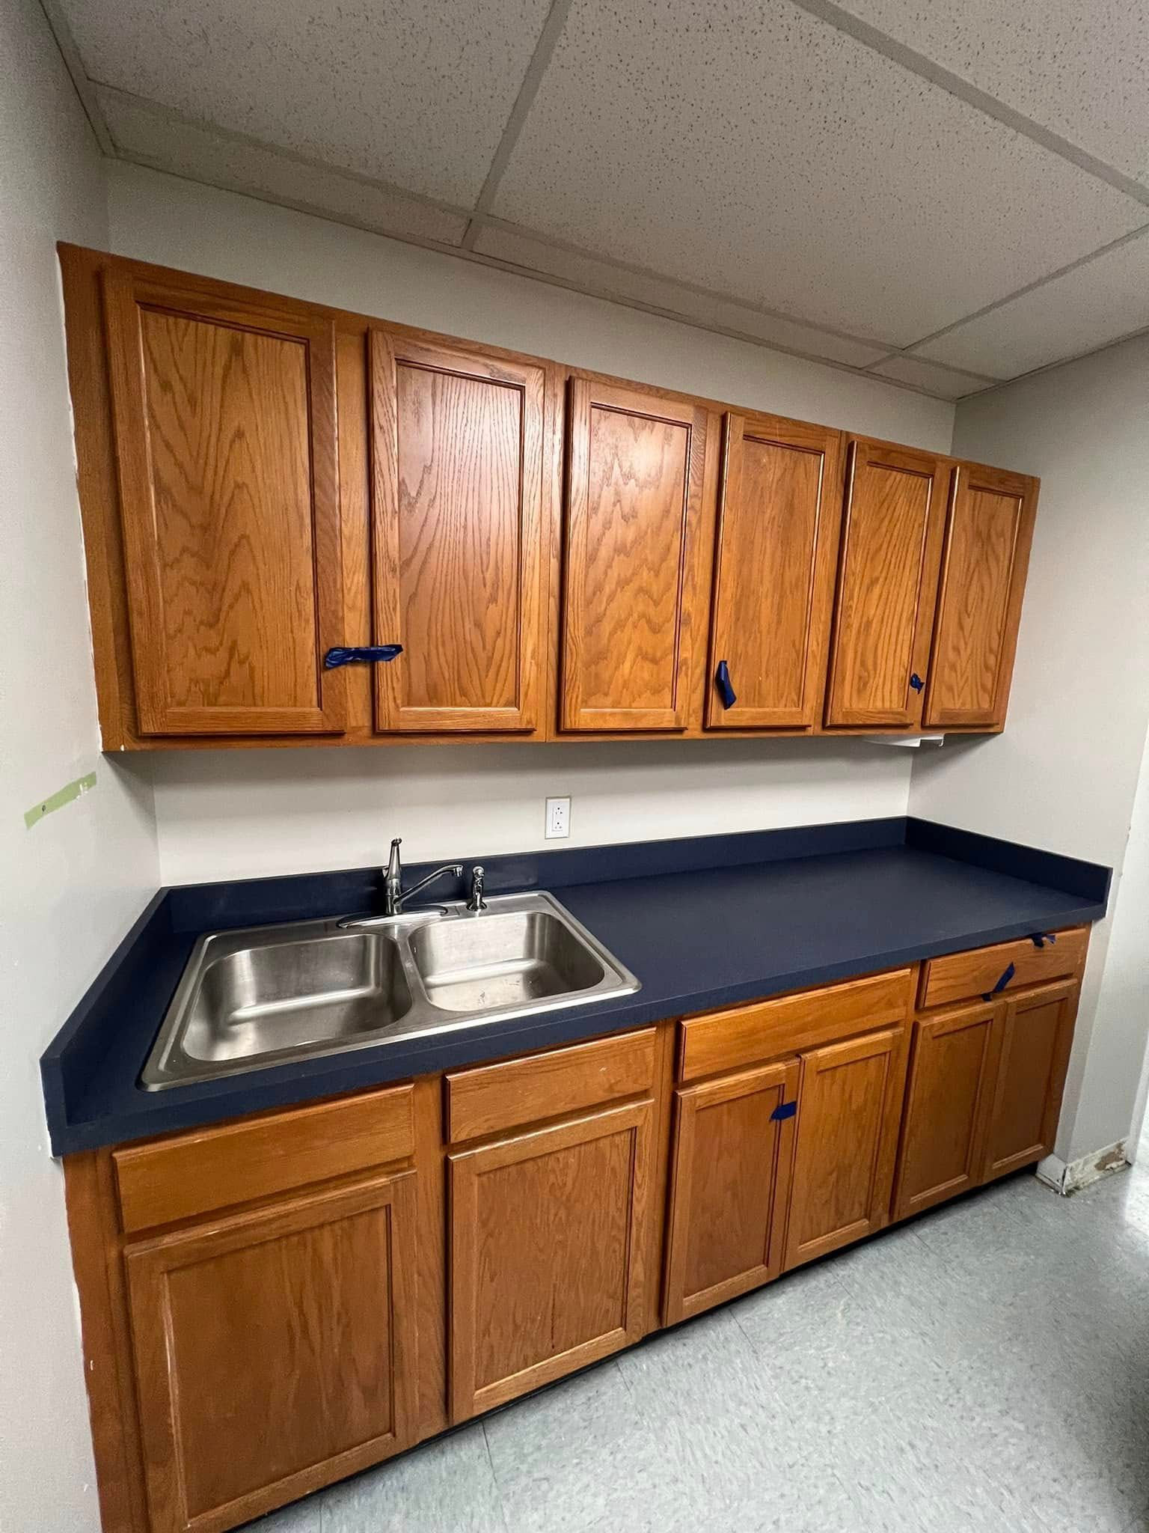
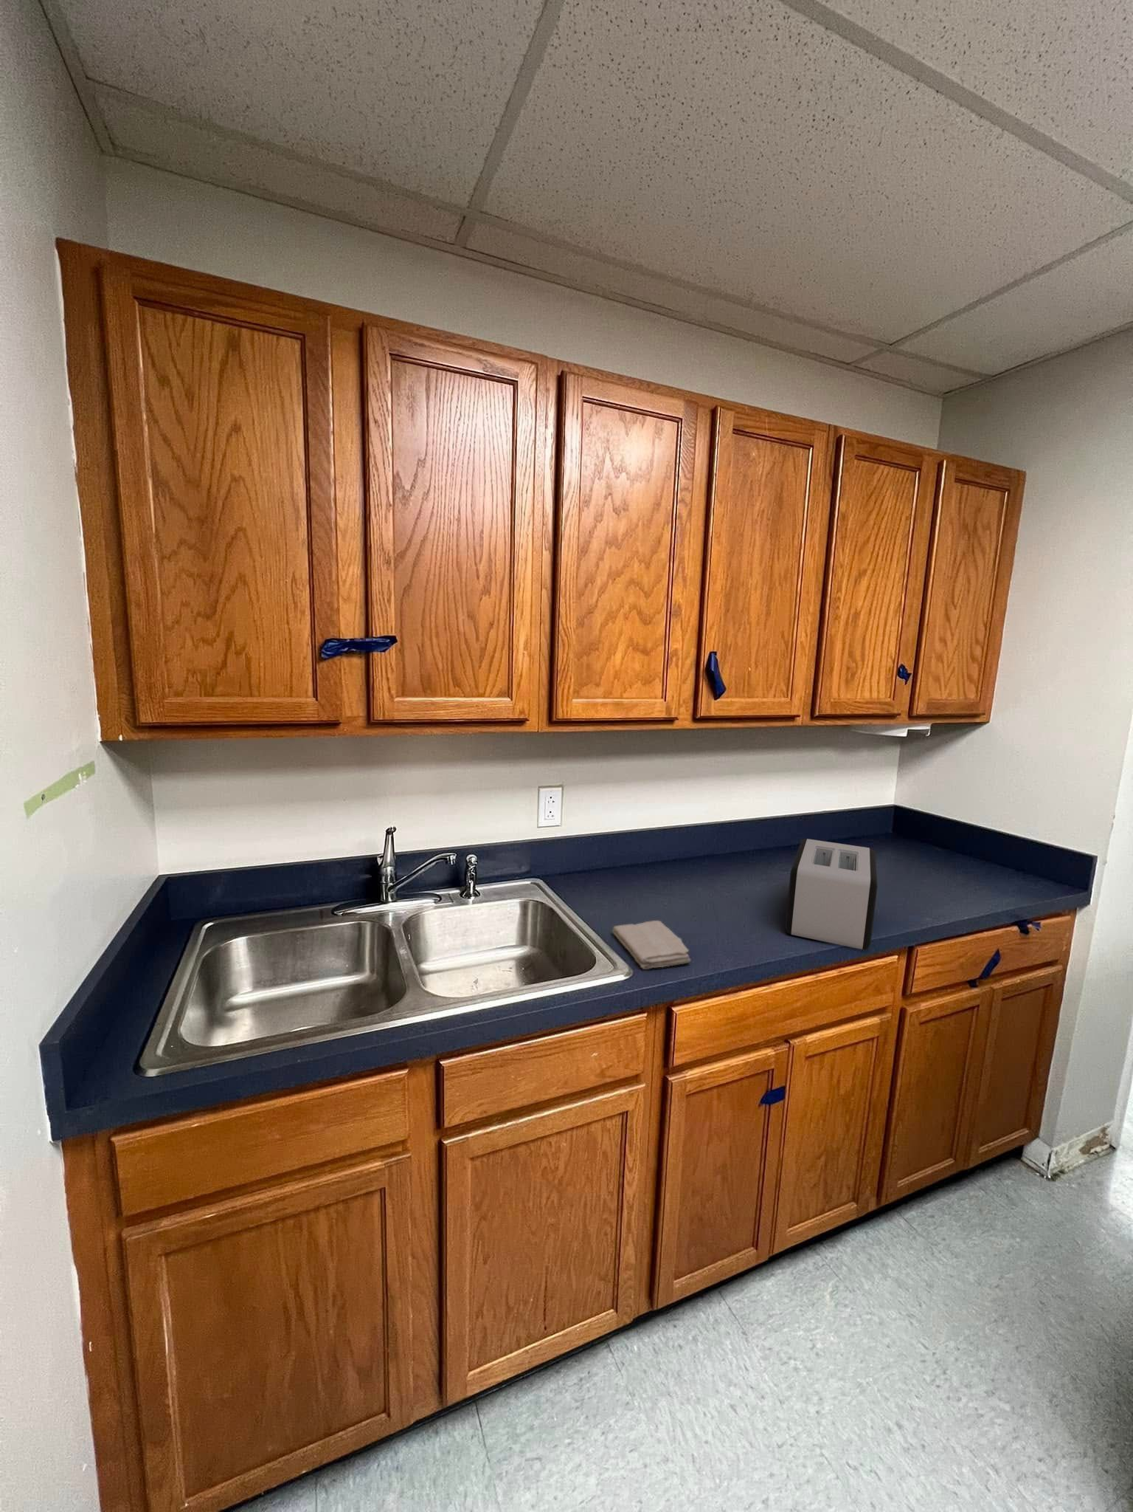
+ washcloth [612,920,691,970]
+ toaster [784,838,878,950]
